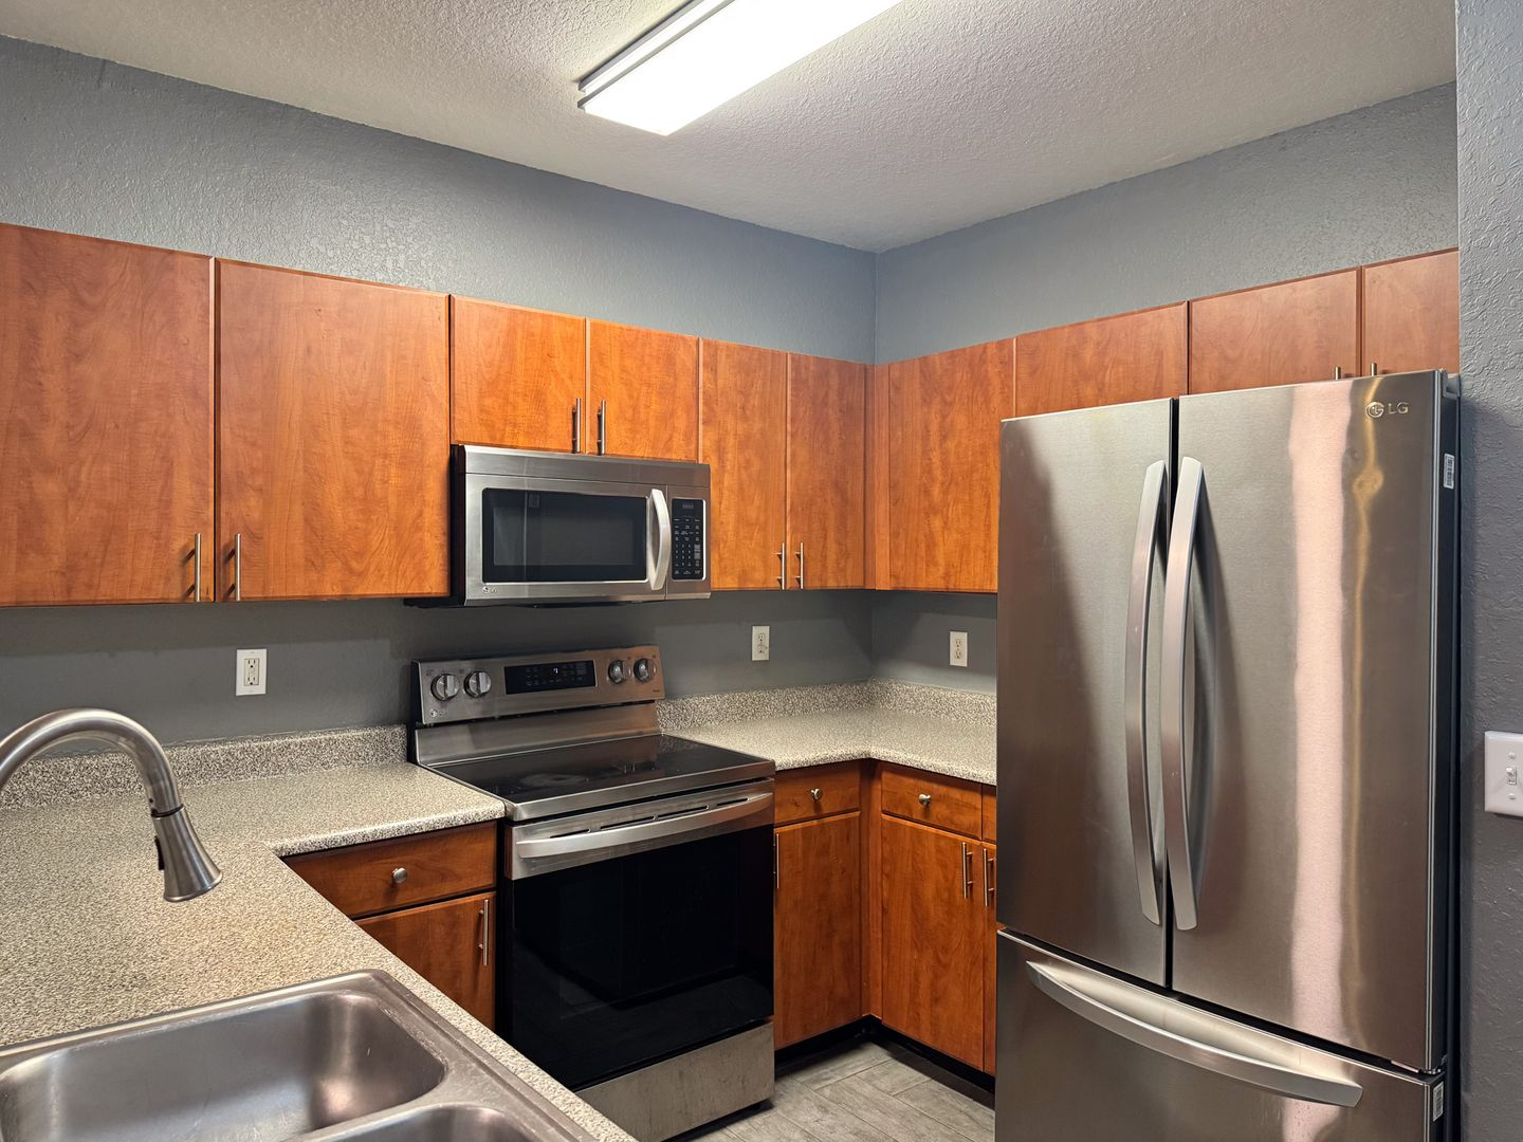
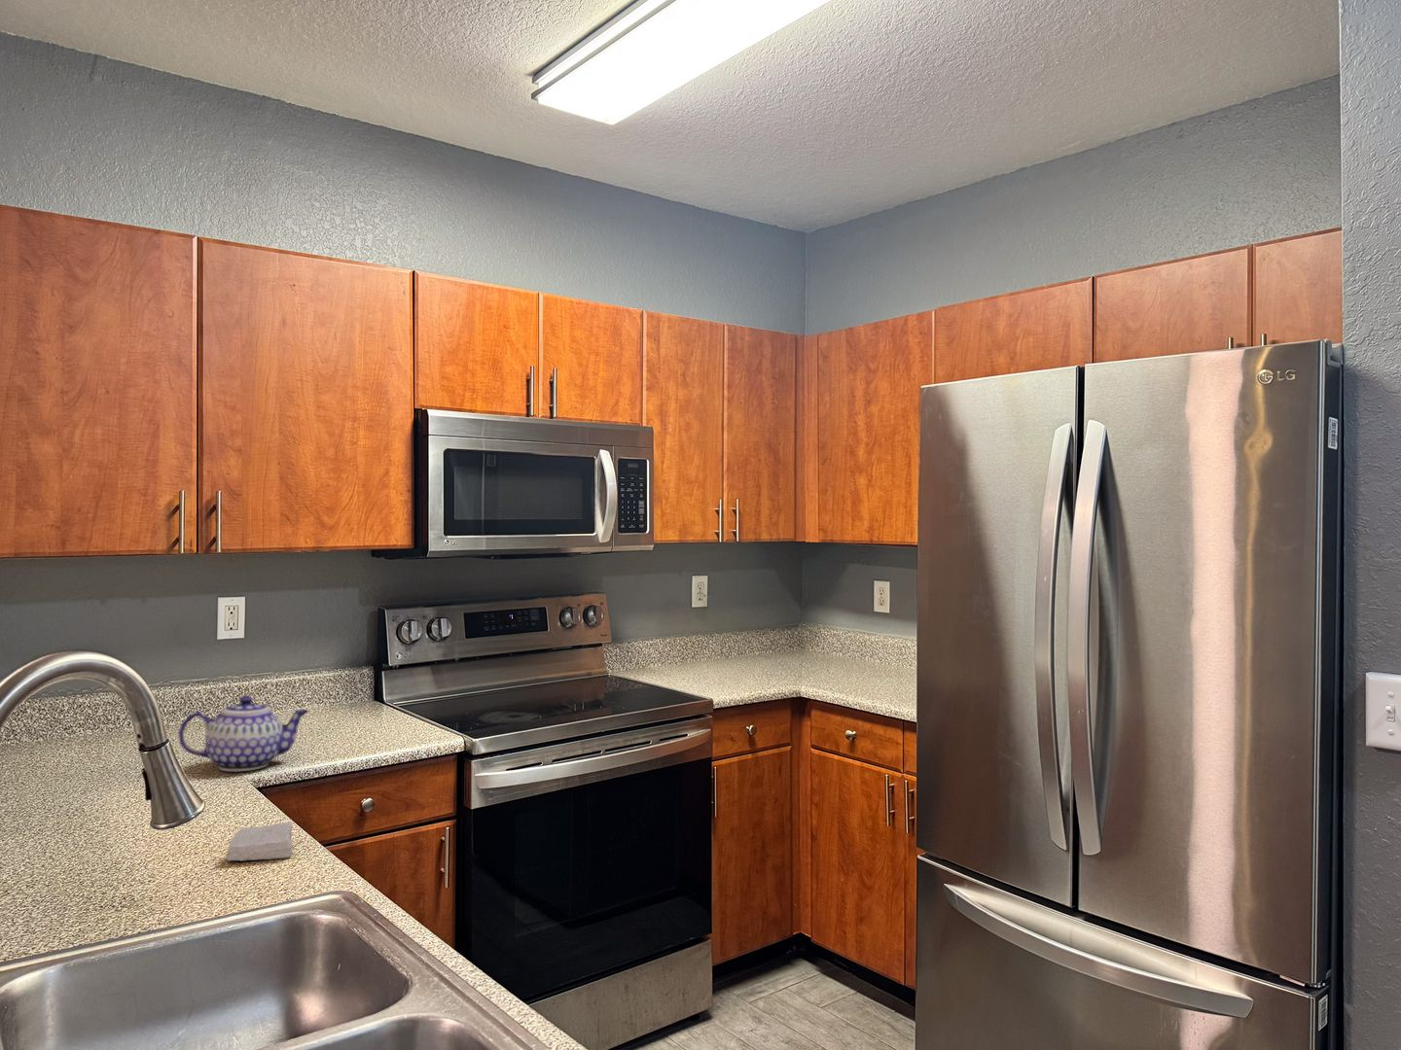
+ soap bar [226,822,293,861]
+ teapot [178,695,309,772]
